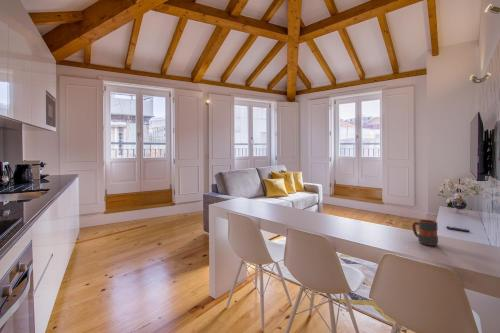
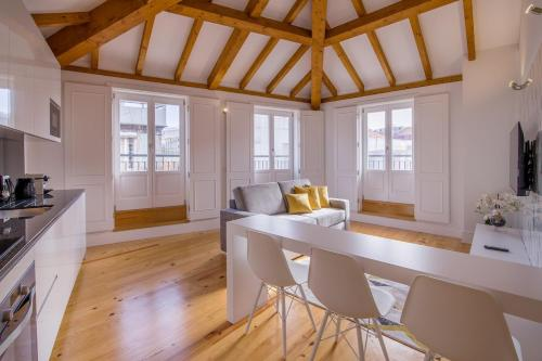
- mug [411,219,439,247]
